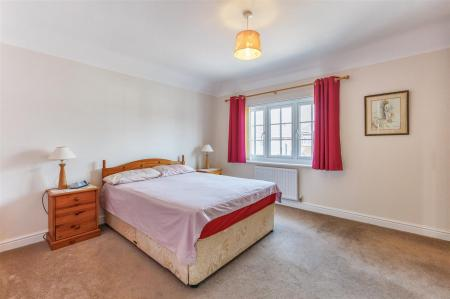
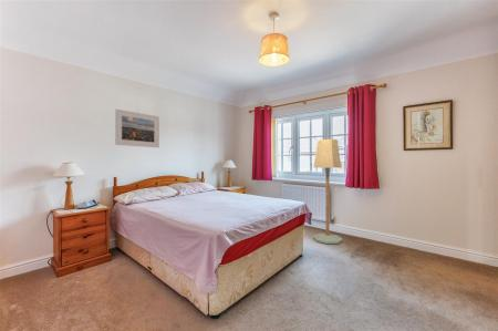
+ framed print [114,108,160,148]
+ floor lamp [312,138,343,245]
